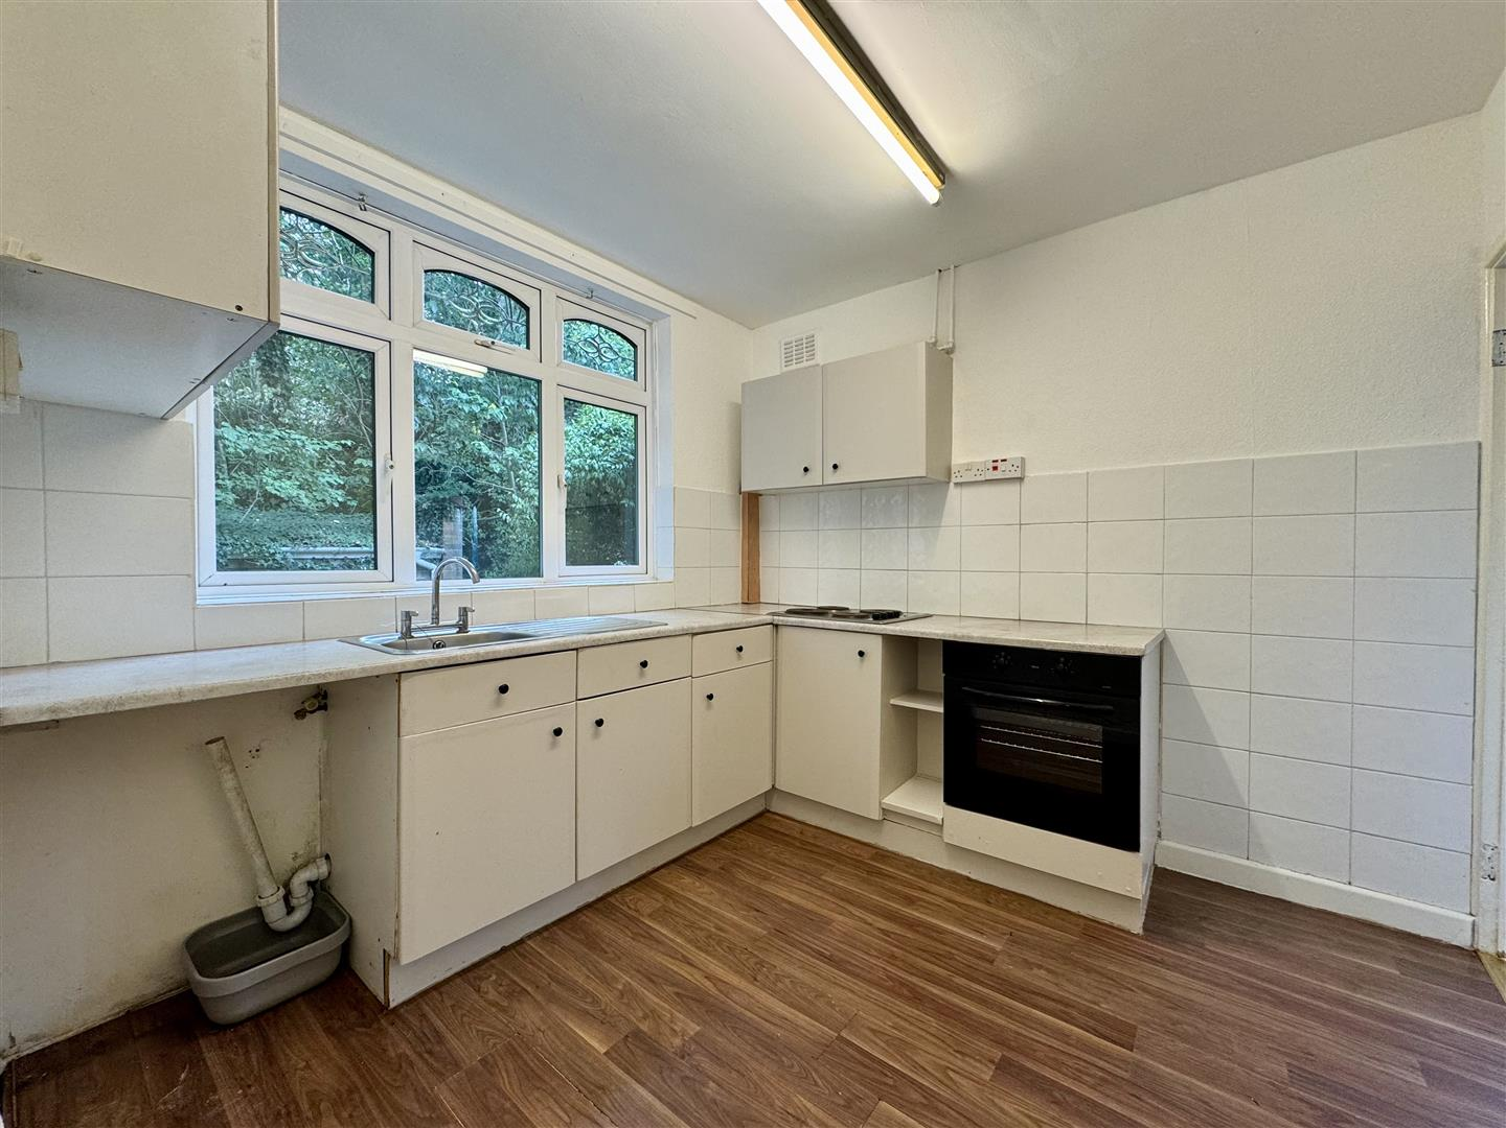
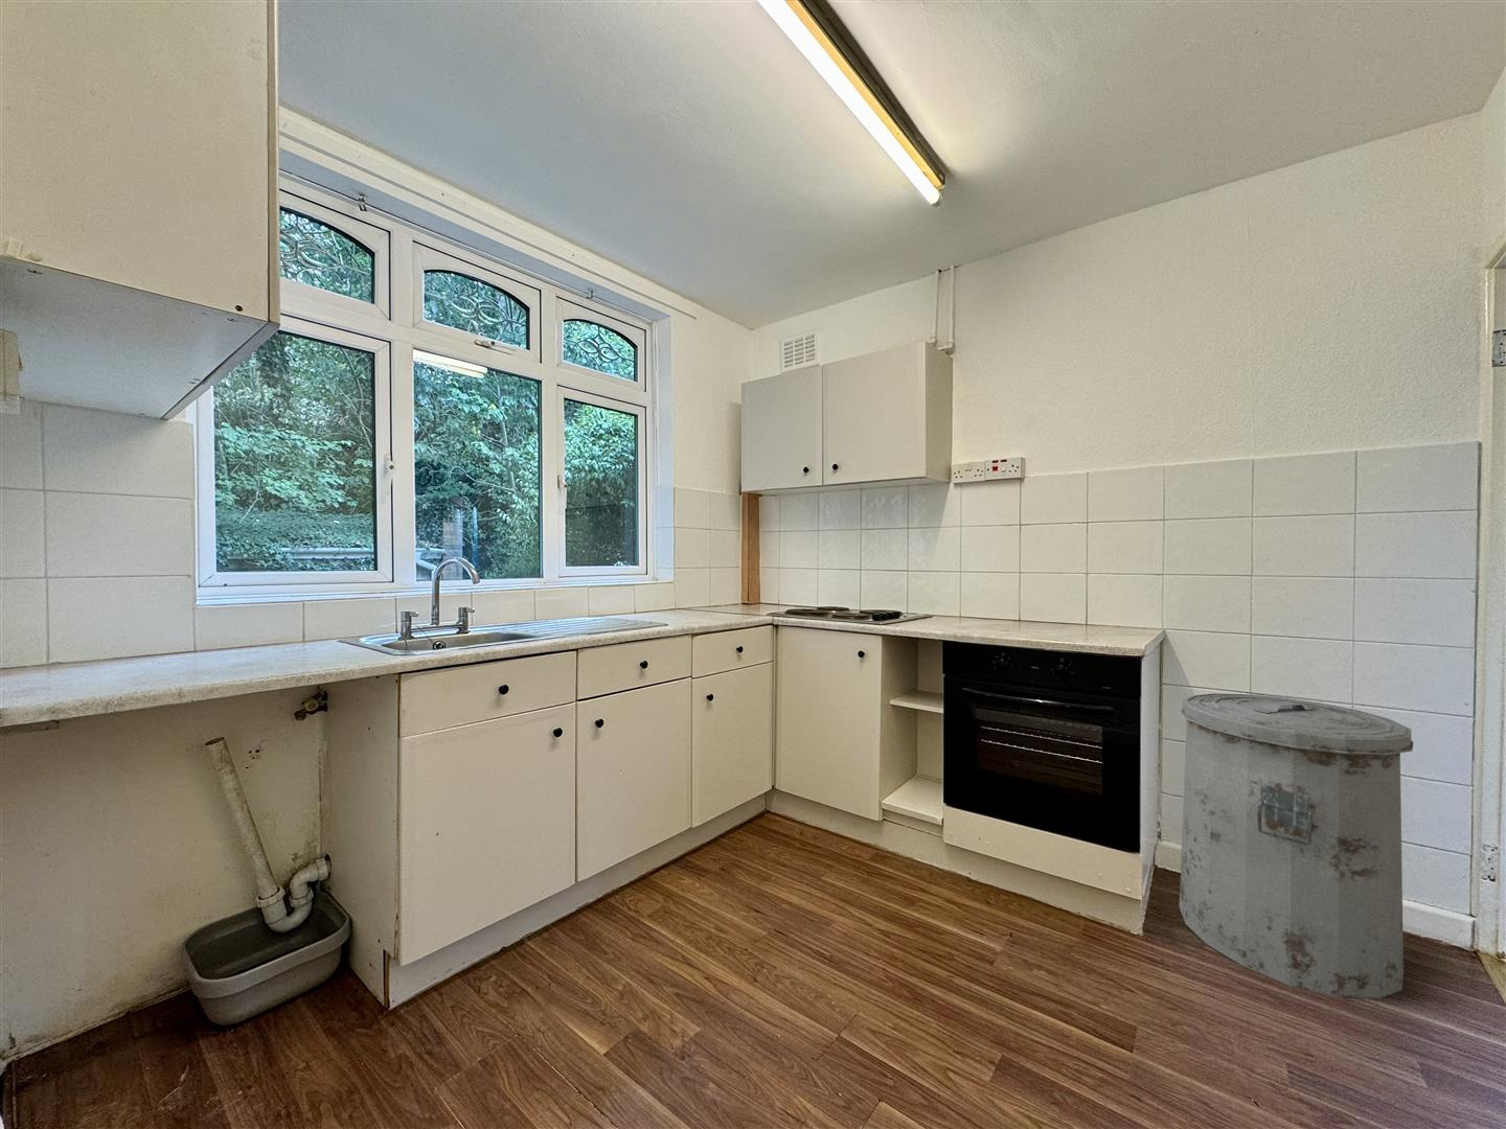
+ trash can [1179,693,1415,1000]
